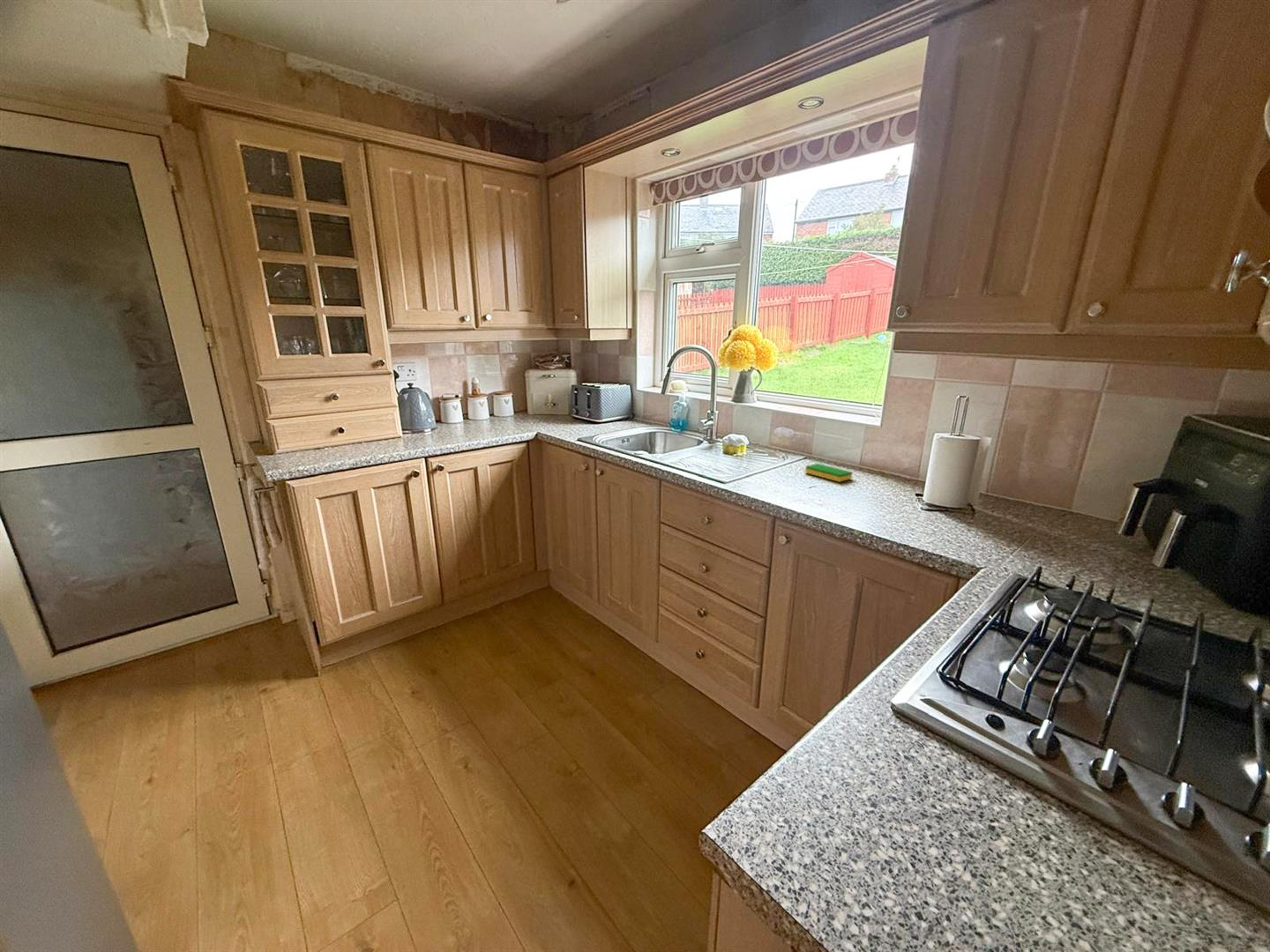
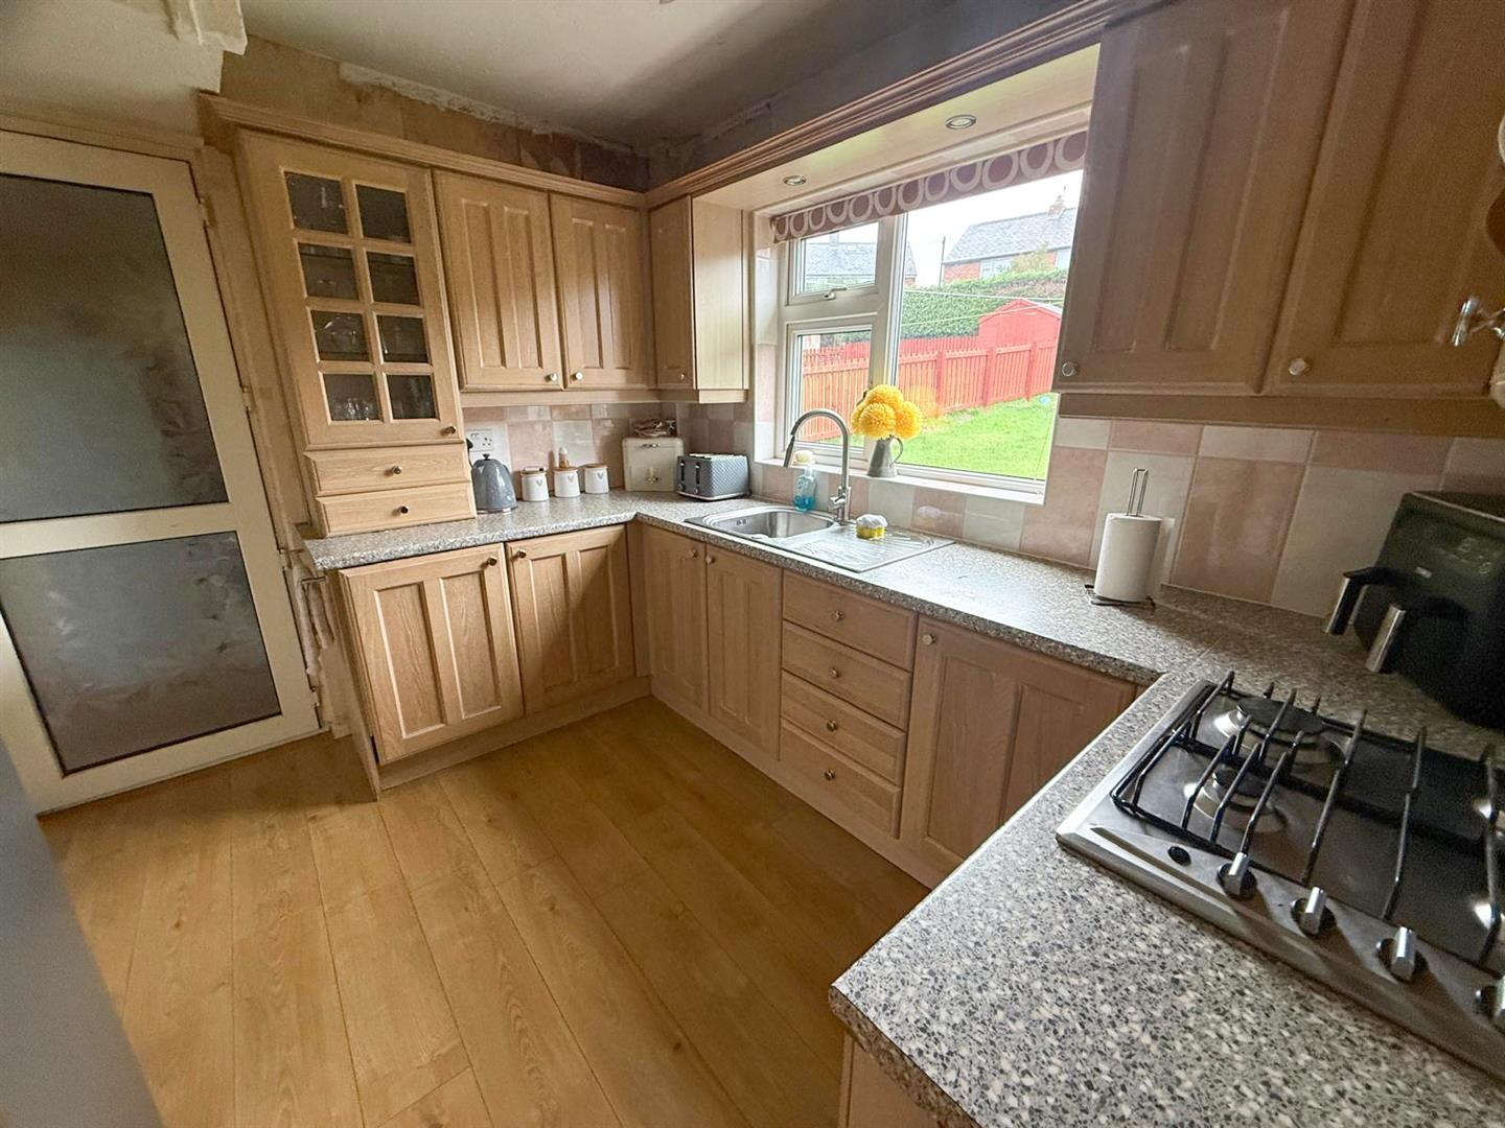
- dish sponge [804,463,854,483]
